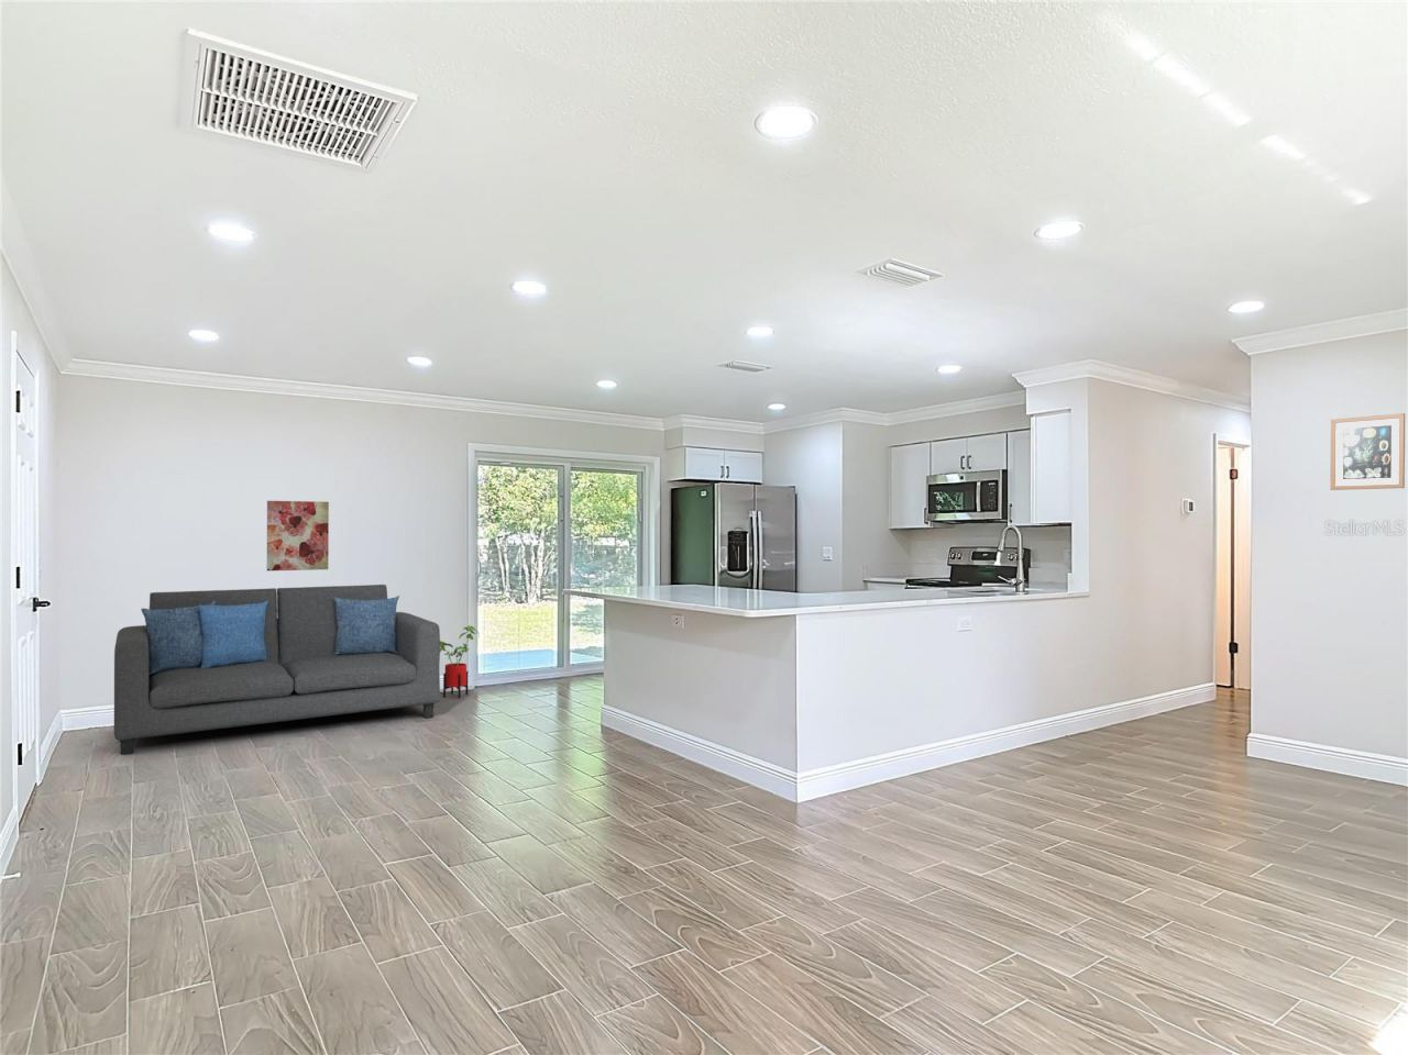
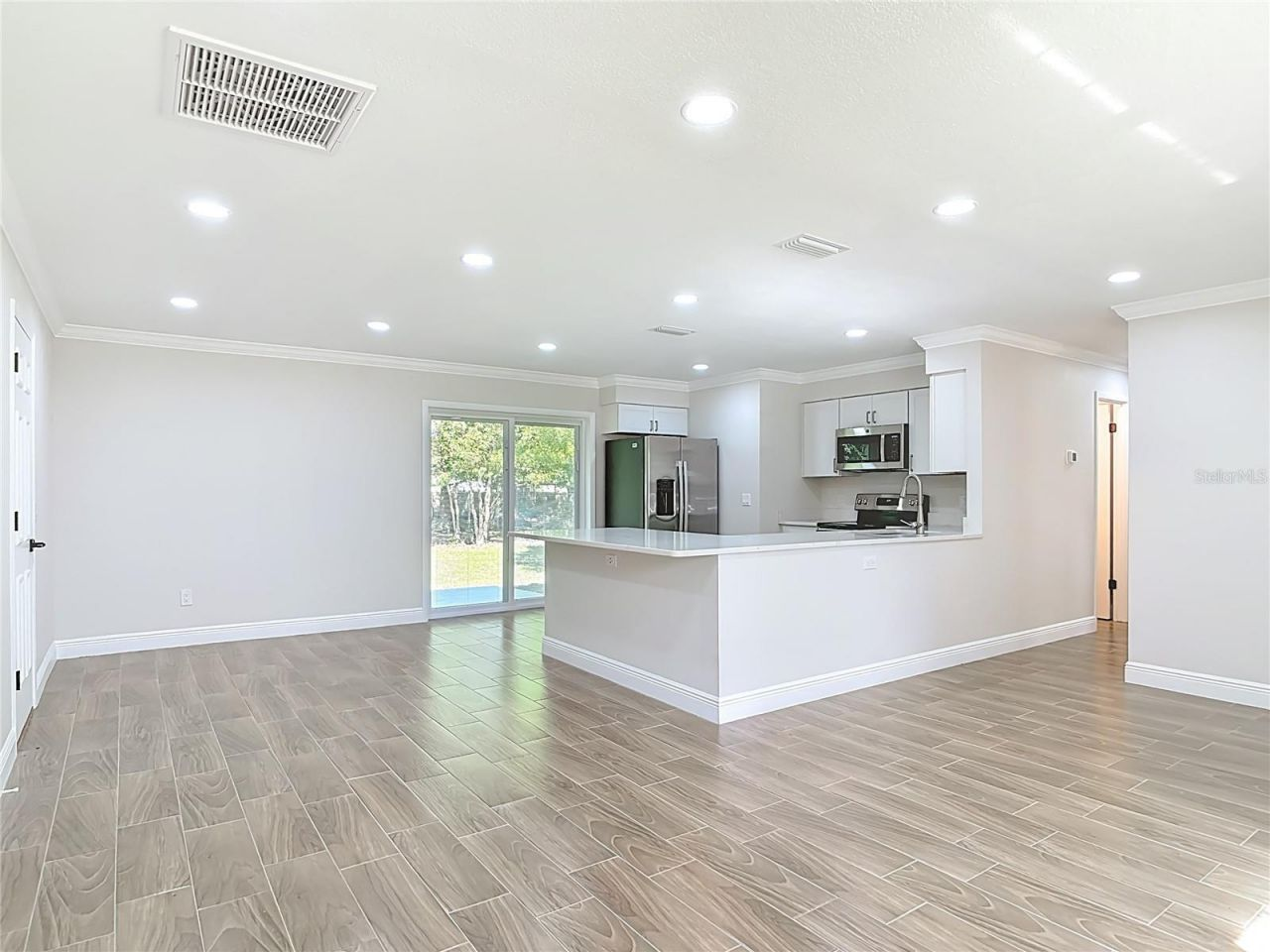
- wall art [266,500,330,572]
- wall art [1329,412,1406,491]
- house plant [440,624,481,699]
- sofa [113,584,441,756]
